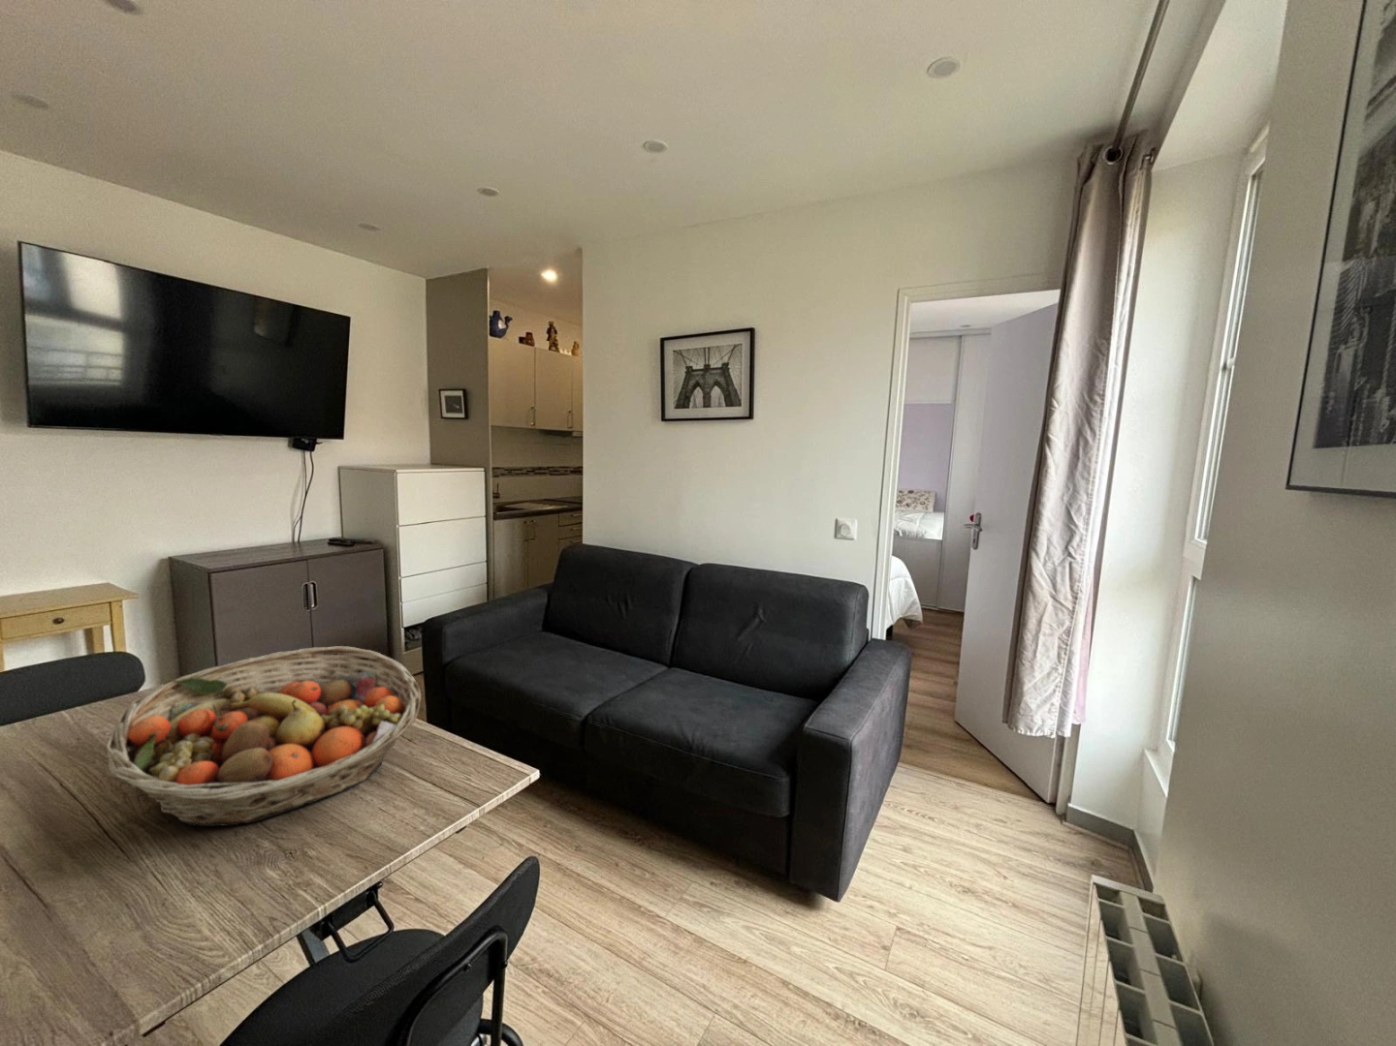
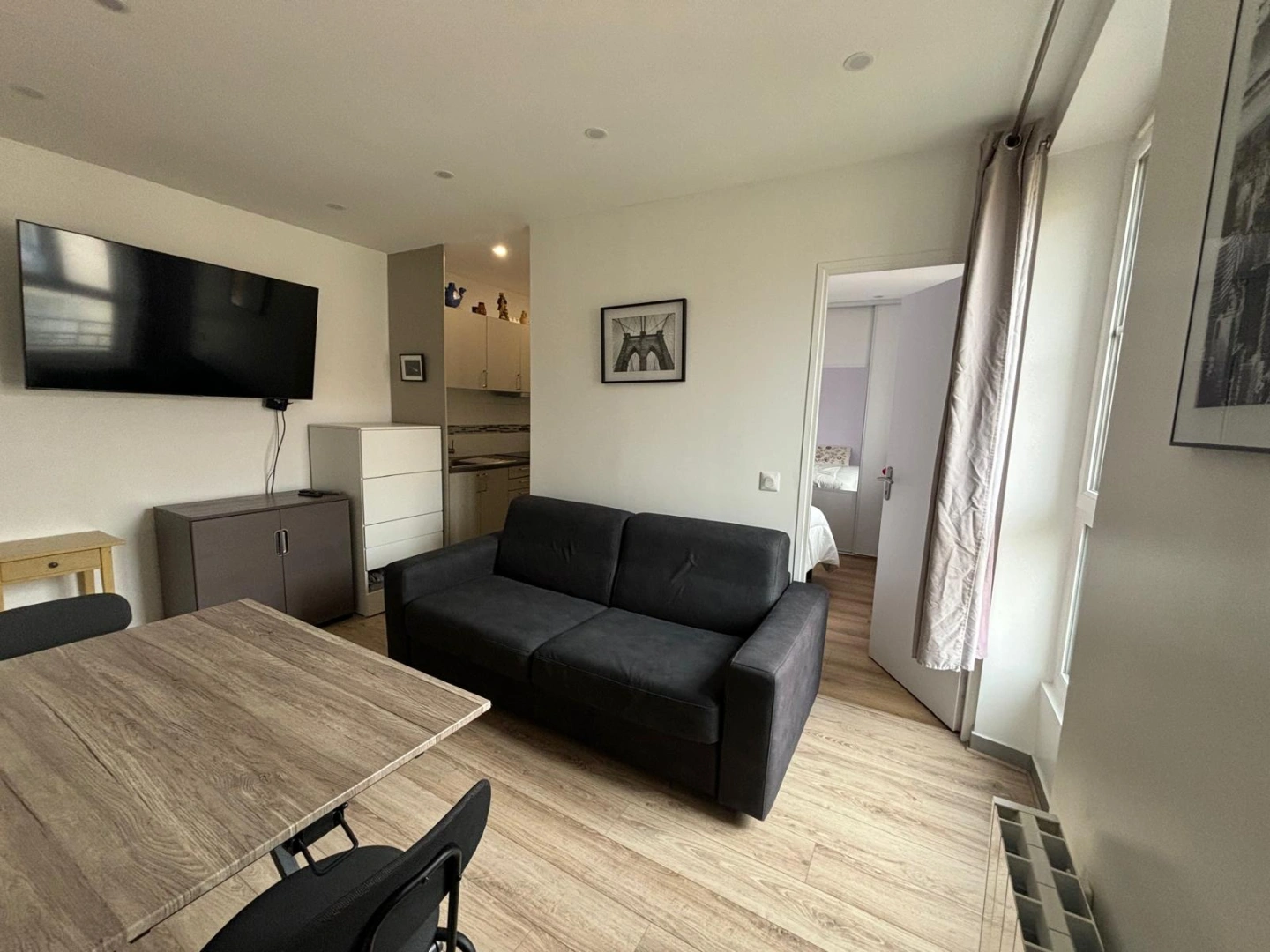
- fruit basket [106,645,423,827]
